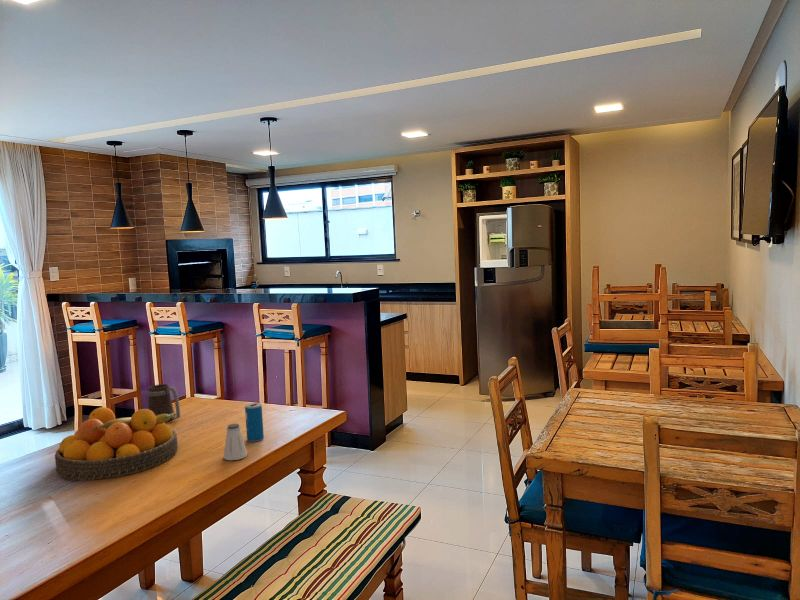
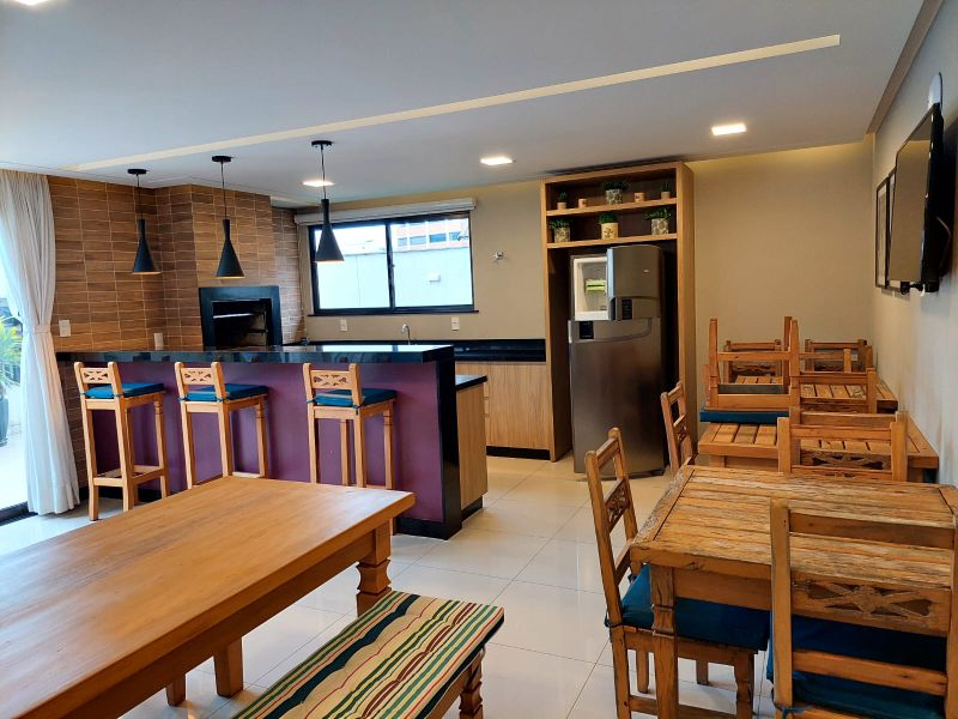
- mug [147,383,181,423]
- beverage can [244,402,265,443]
- fruit bowl [54,406,179,481]
- saltshaker [223,423,248,461]
